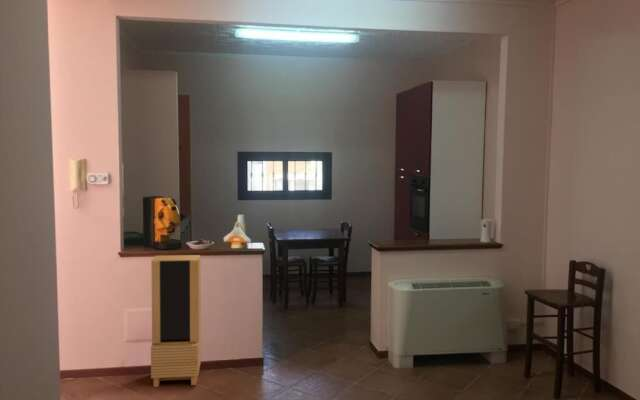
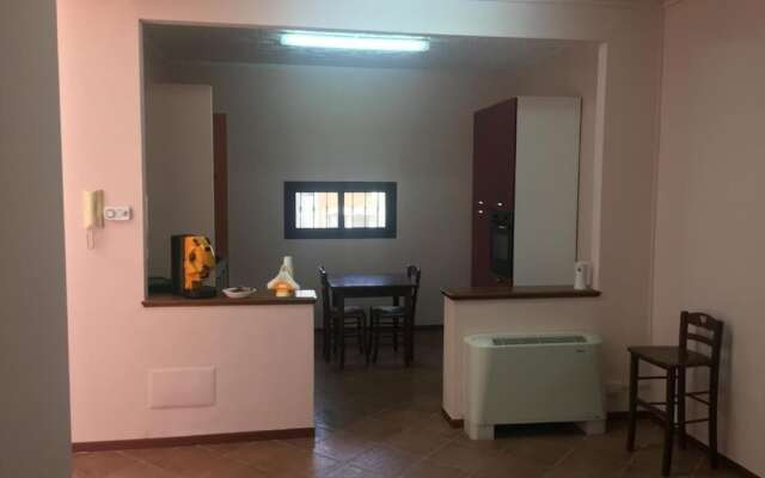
- storage cabinet [150,254,202,388]
